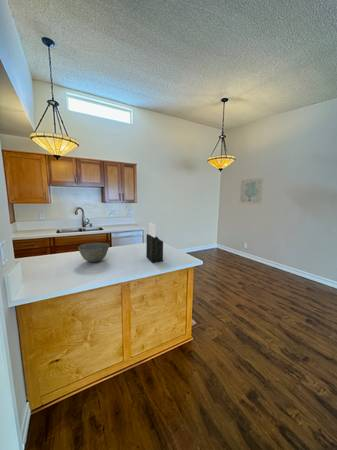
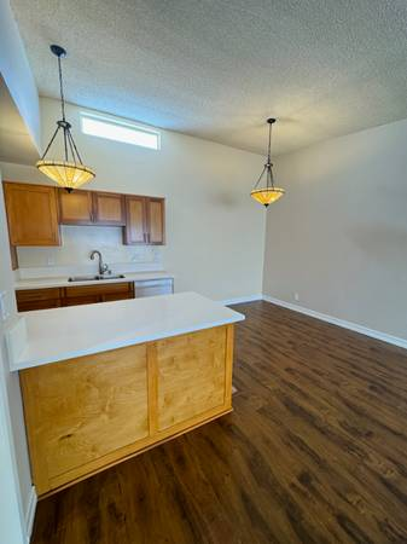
- bowl [77,242,110,263]
- knife block [145,222,164,264]
- wall art [238,177,264,205]
